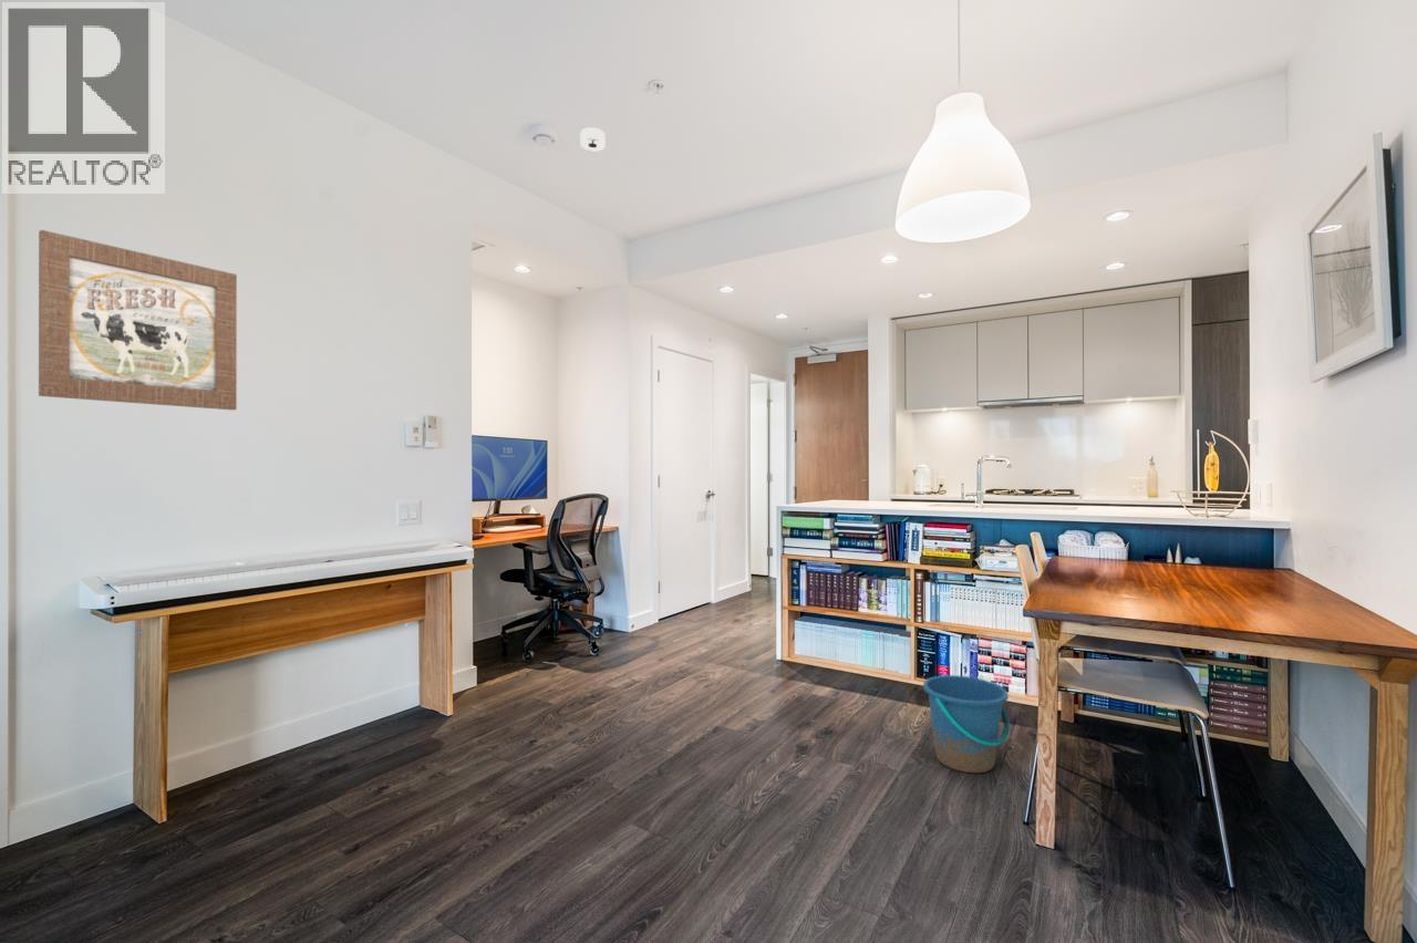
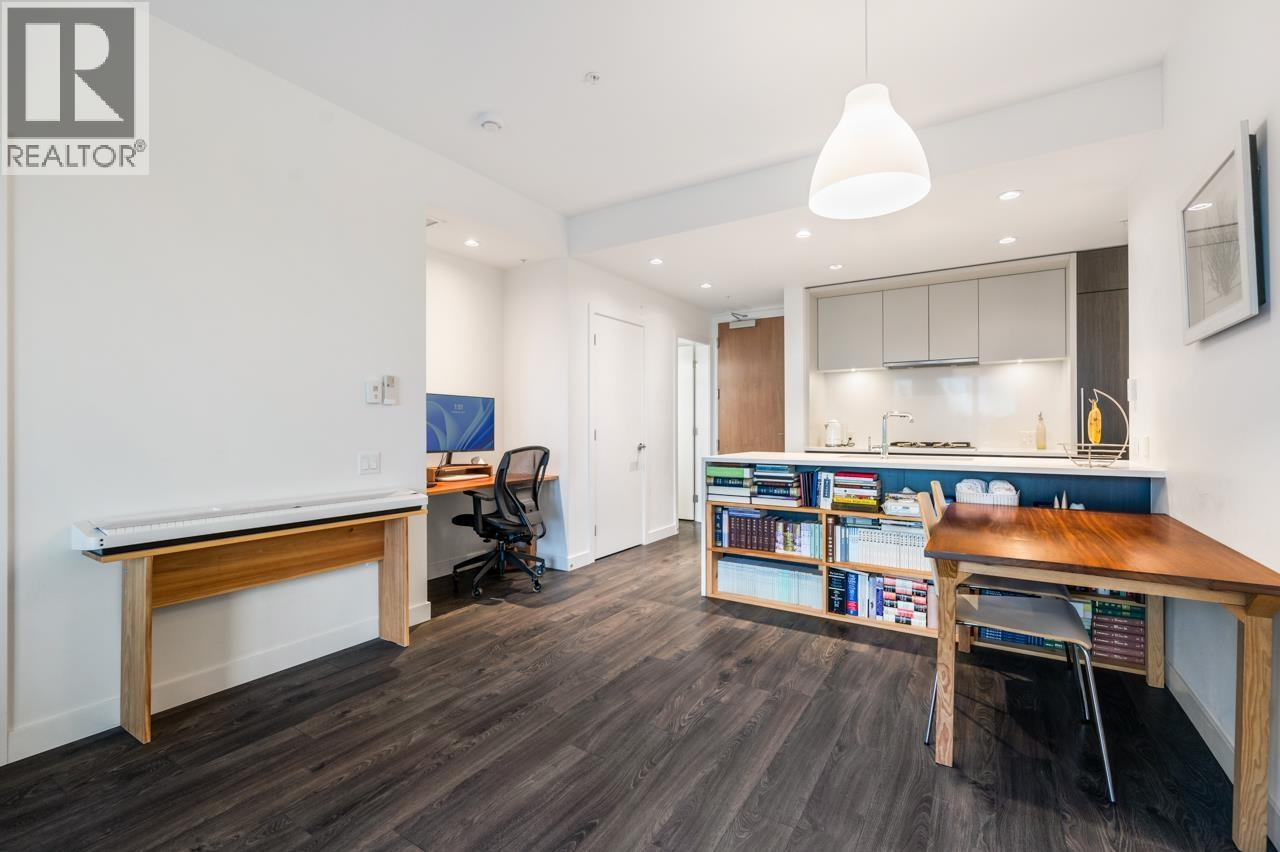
- bucket [922,674,1011,774]
- wall art [38,229,238,411]
- smoke detector [579,126,607,152]
